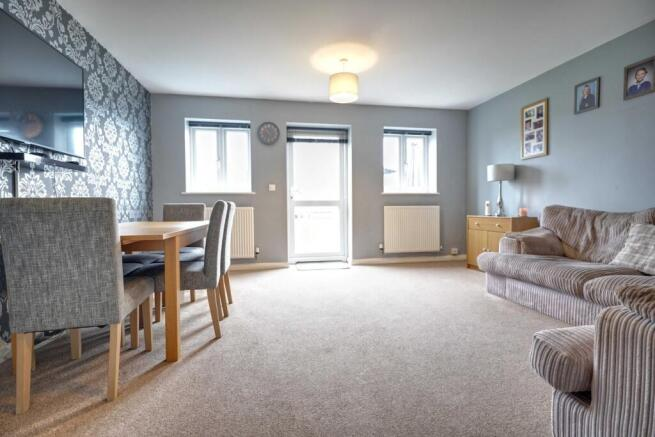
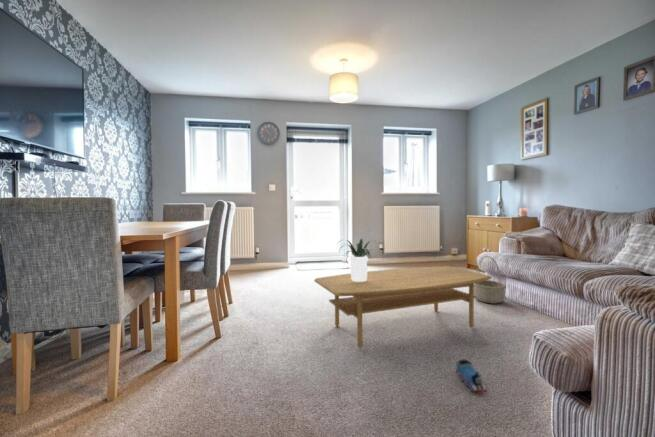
+ toy train [455,358,488,393]
+ basket [474,255,507,305]
+ coffee table [313,265,492,348]
+ potted plant [337,238,382,282]
